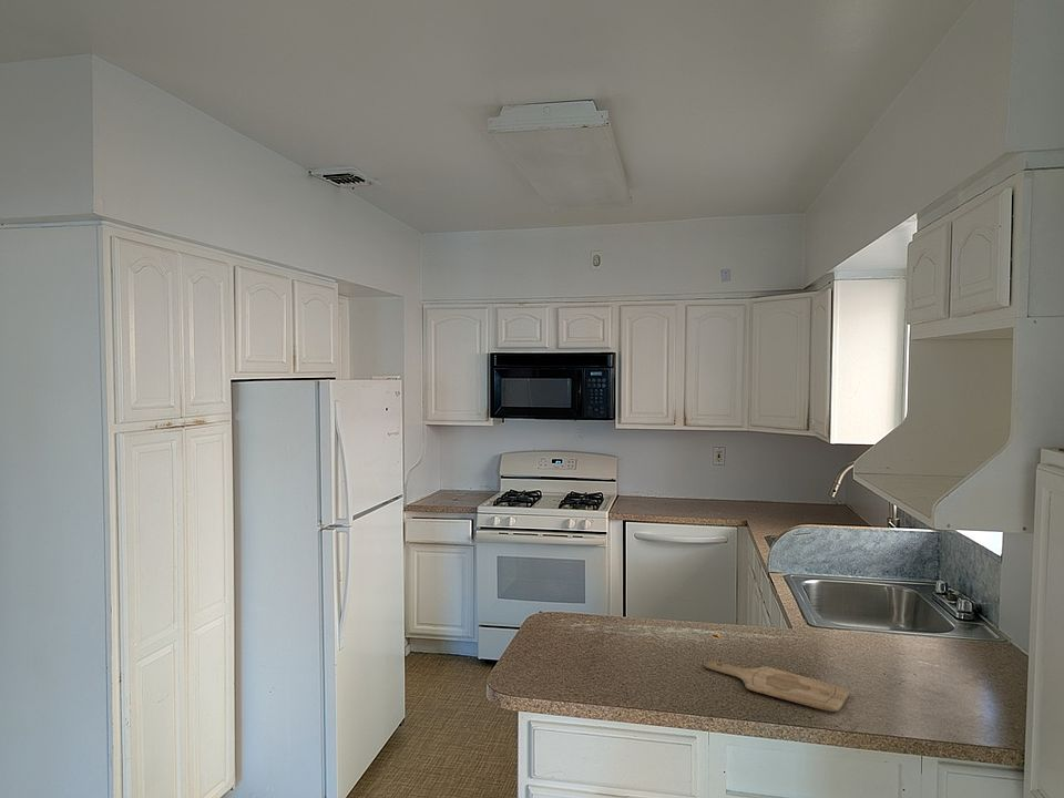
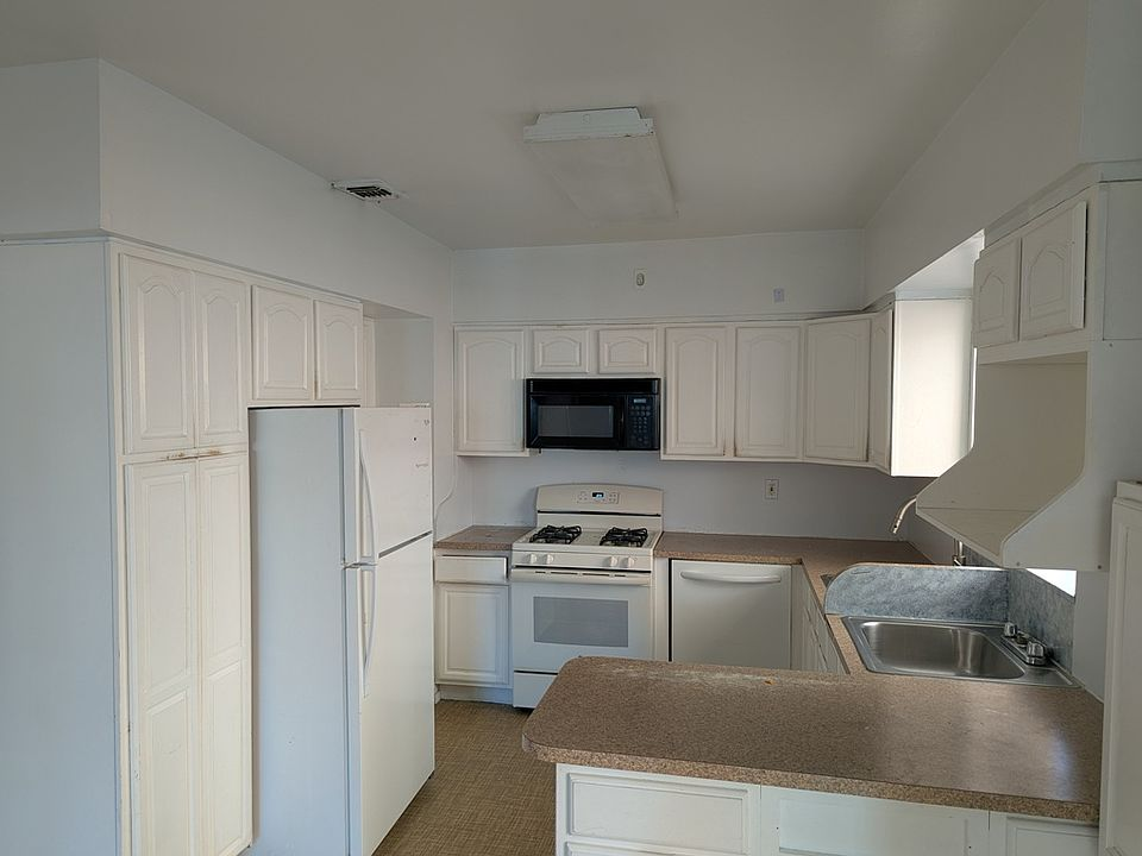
- cutting board [704,659,850,713]
